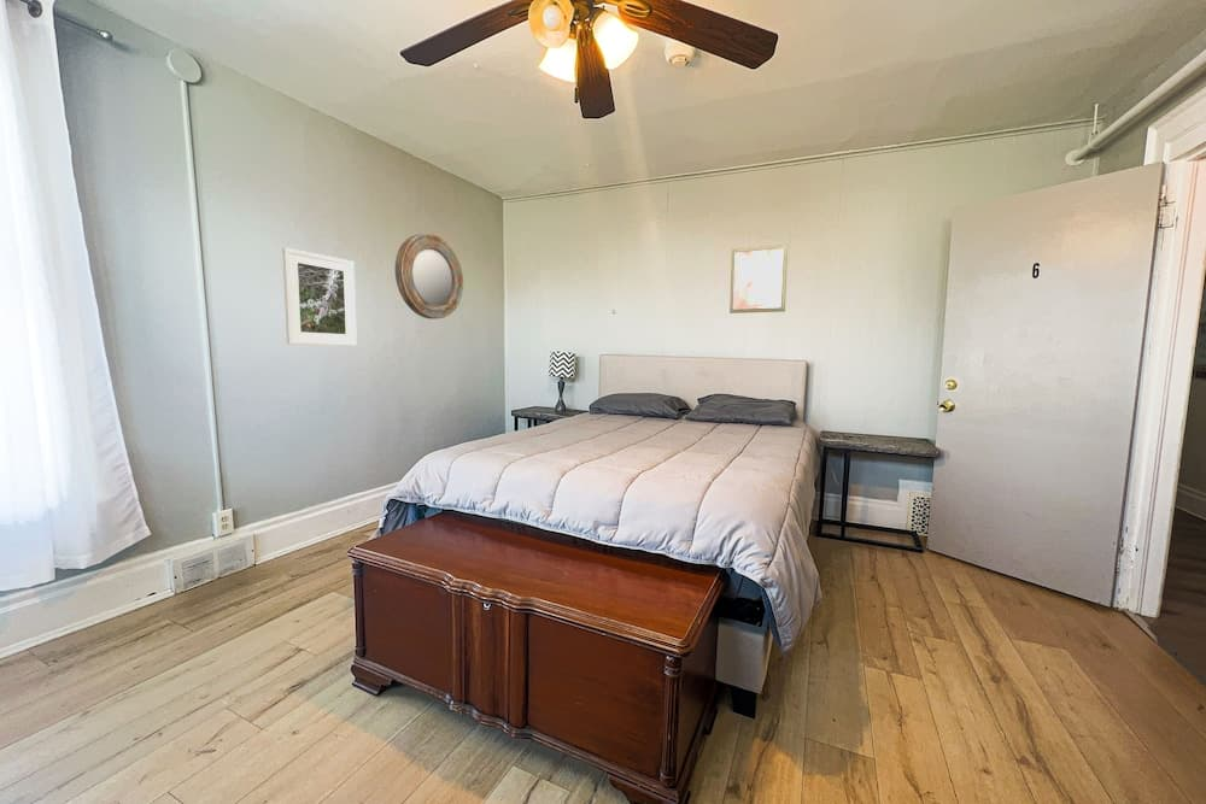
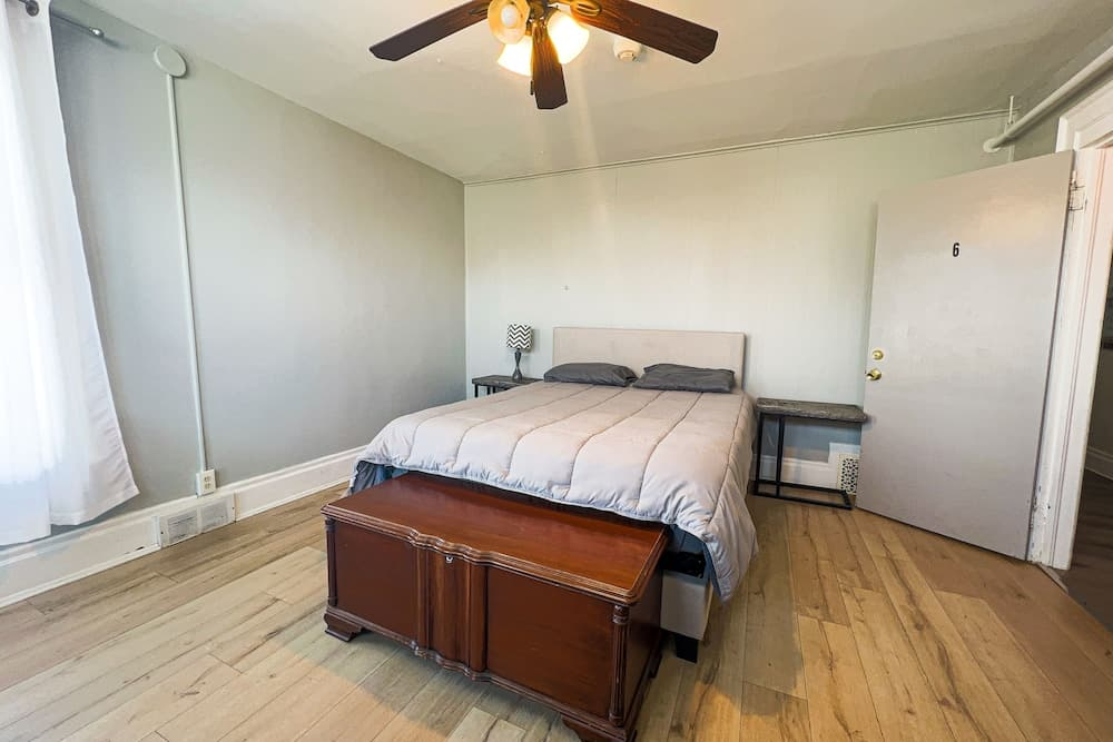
- home mirror [394,233,464,321]
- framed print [281,246,358,347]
- wall art [728,243,789,315]
